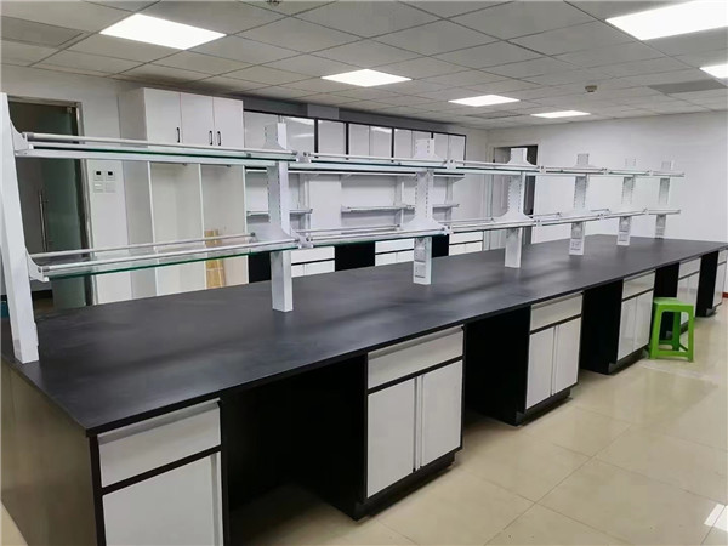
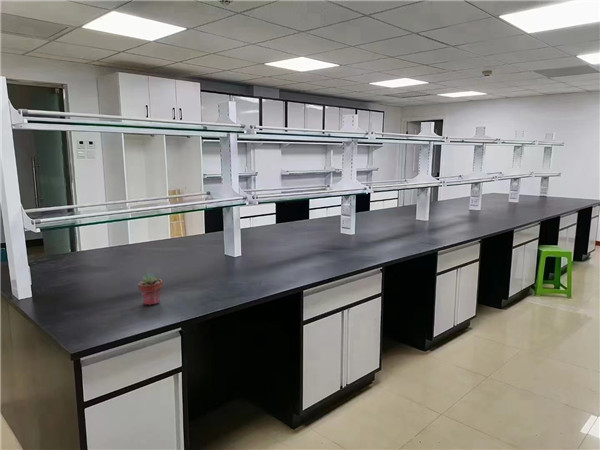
+ potted succulent [137,273,163,306]
